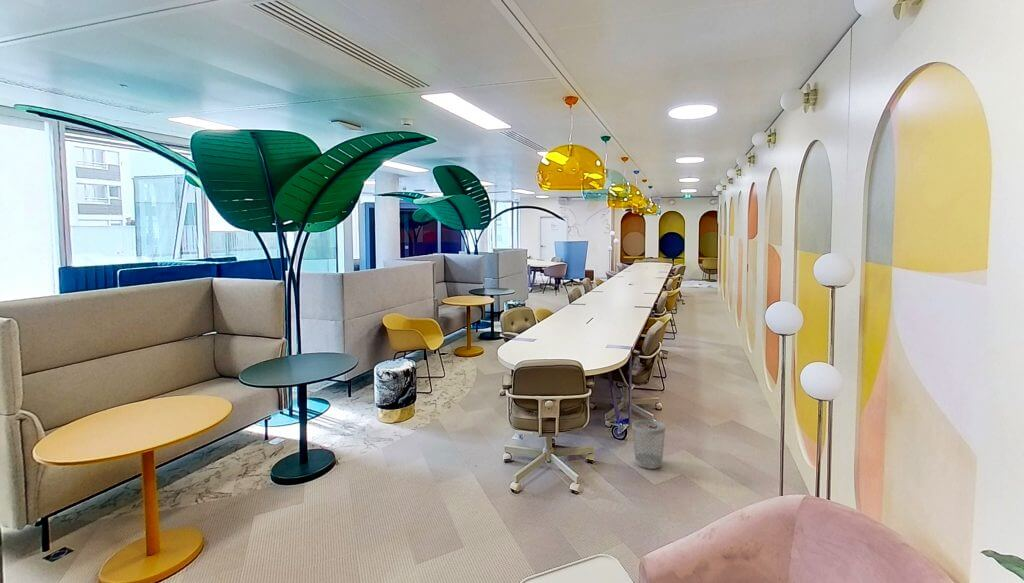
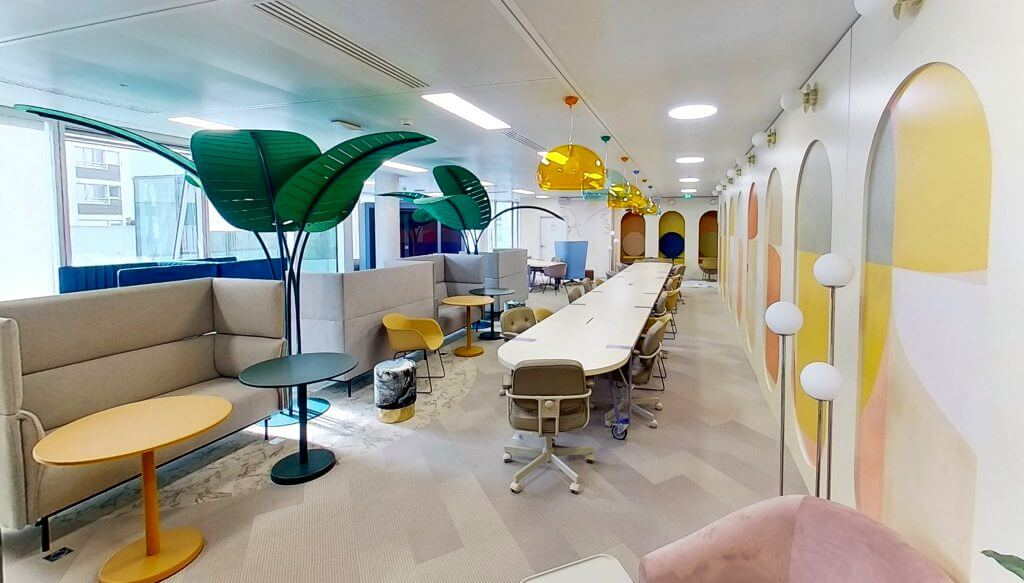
- wastebasket [631,419,666,470]
